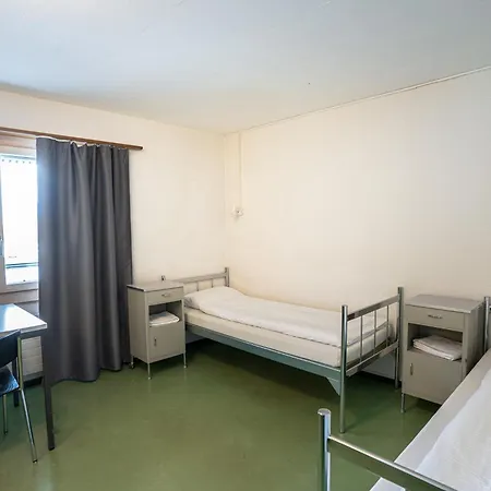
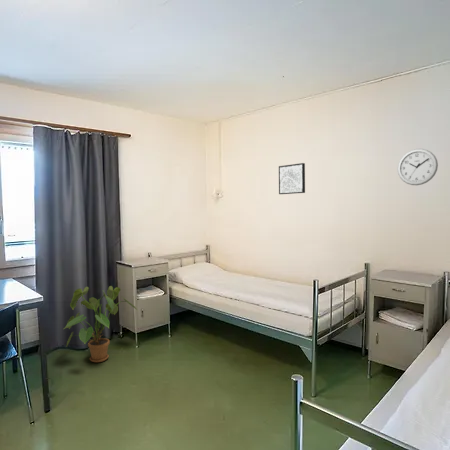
+ house plant [63,285,138,363]
+ wall art [278,162,306,195]
+ wall clock [397,148,439,186]
